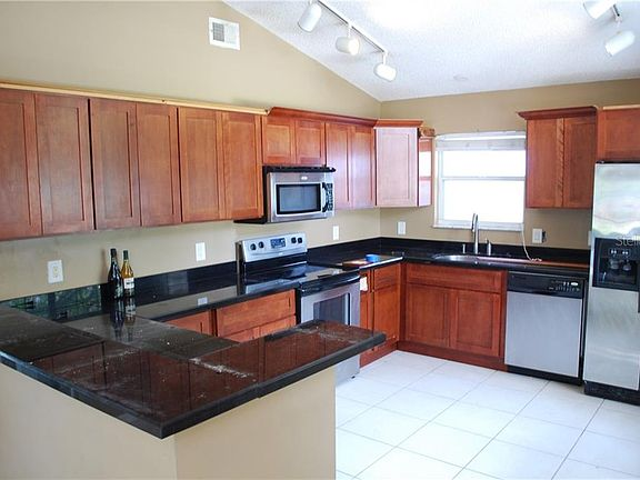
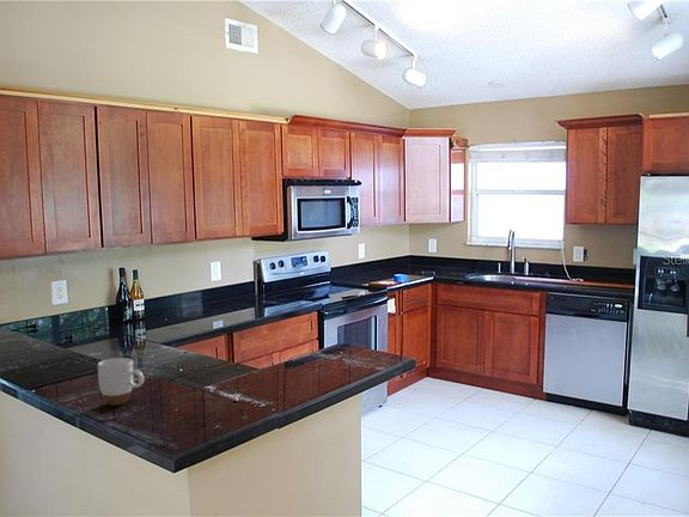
+ mug [97,357,145,407]
